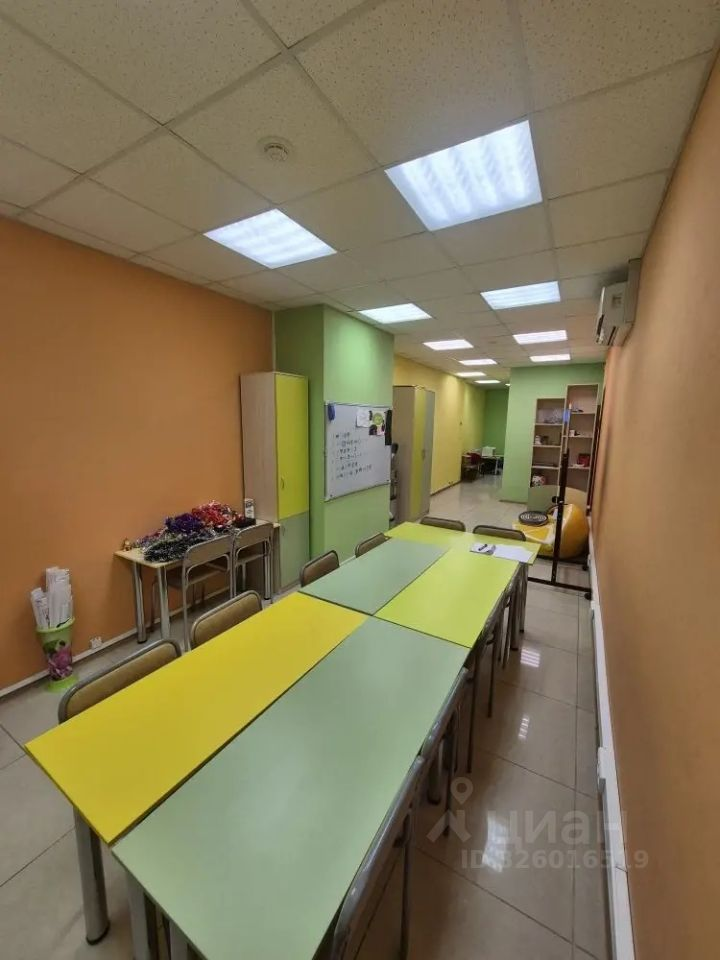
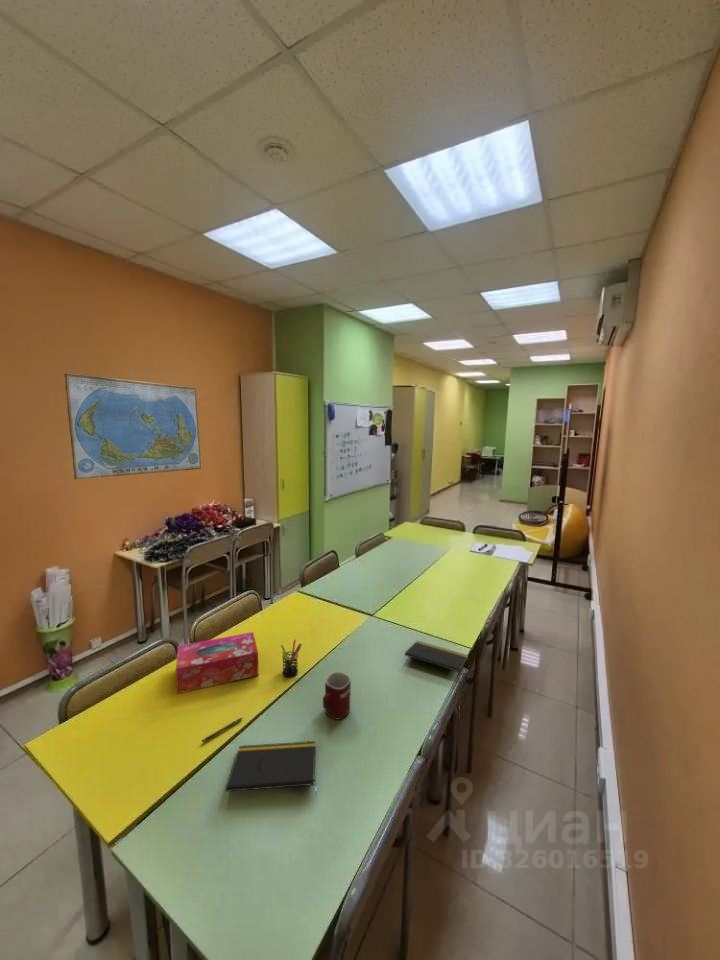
+ tissue box [175,631,259,695]
+ world map [63,372,202,481]
+ mug [322,671,352,721]
+ notepad [225,740,318,795]
+ pen [201,717,243,743]
+ notepad [404,640,469,674]
+ pen holder [280,639,303,678]
